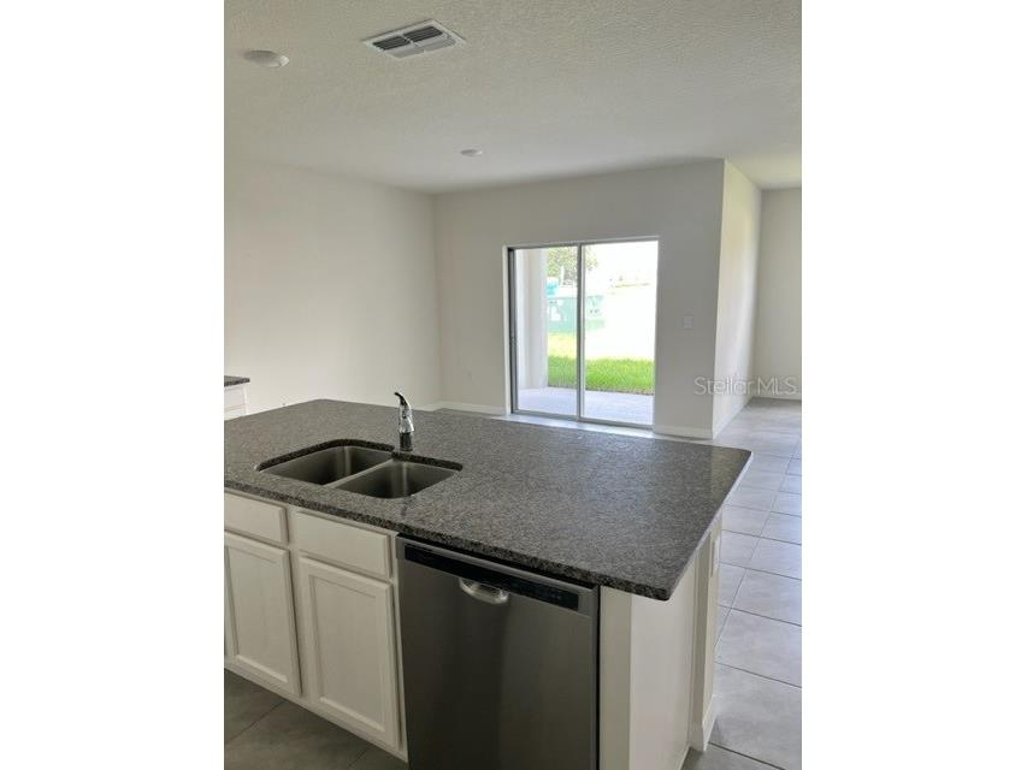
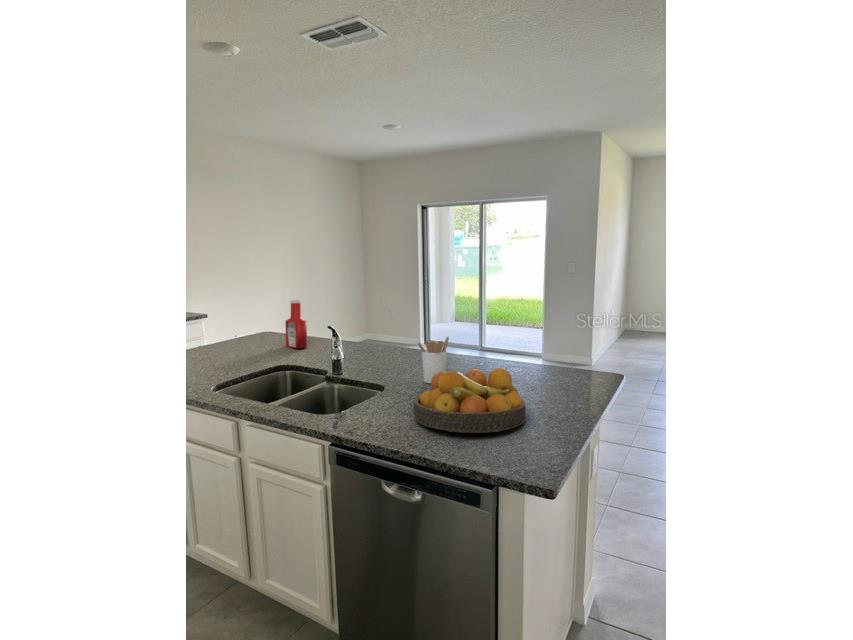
+ utensil holder [416,336,450,384]
+ fruit bowl [413,367,527,434]
+ soap bottle [284,299,308,349]
